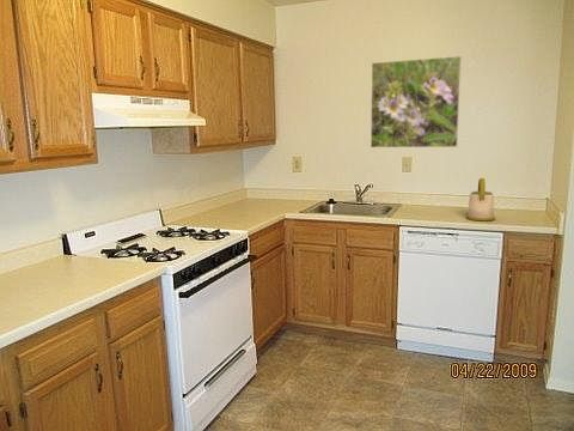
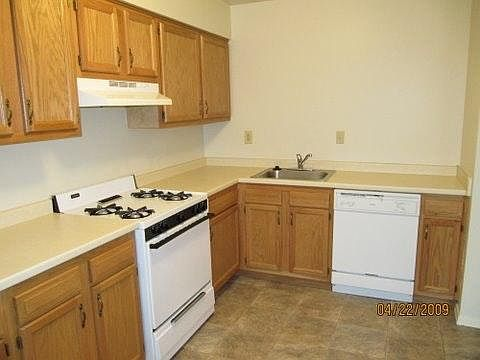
- kettle [465,177,496,221]
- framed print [370,55,463,148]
